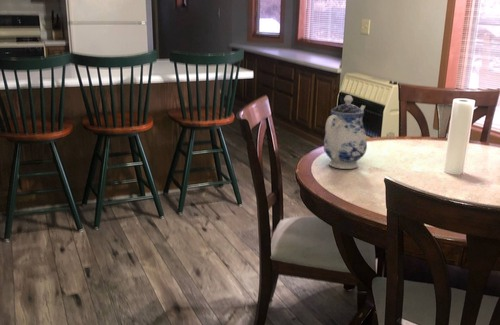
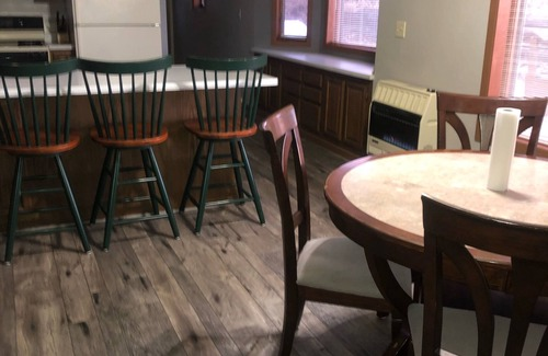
- teapot [323,94,368,170]
